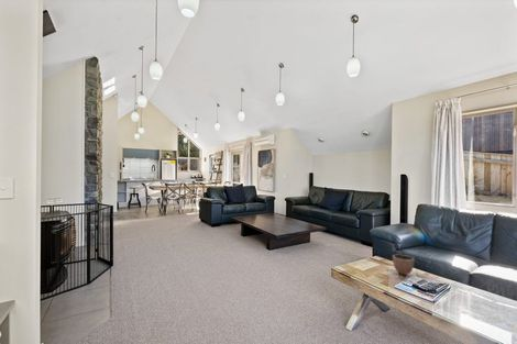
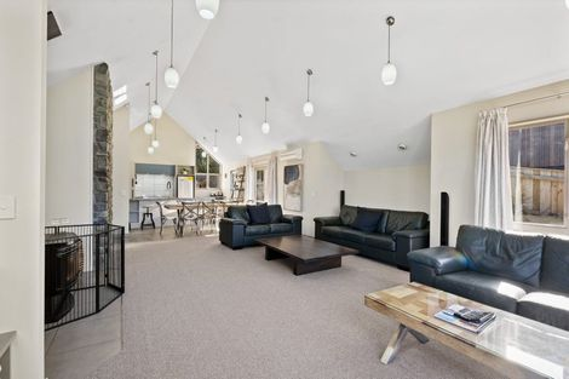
- decorative bowl [392,254,415,276]
